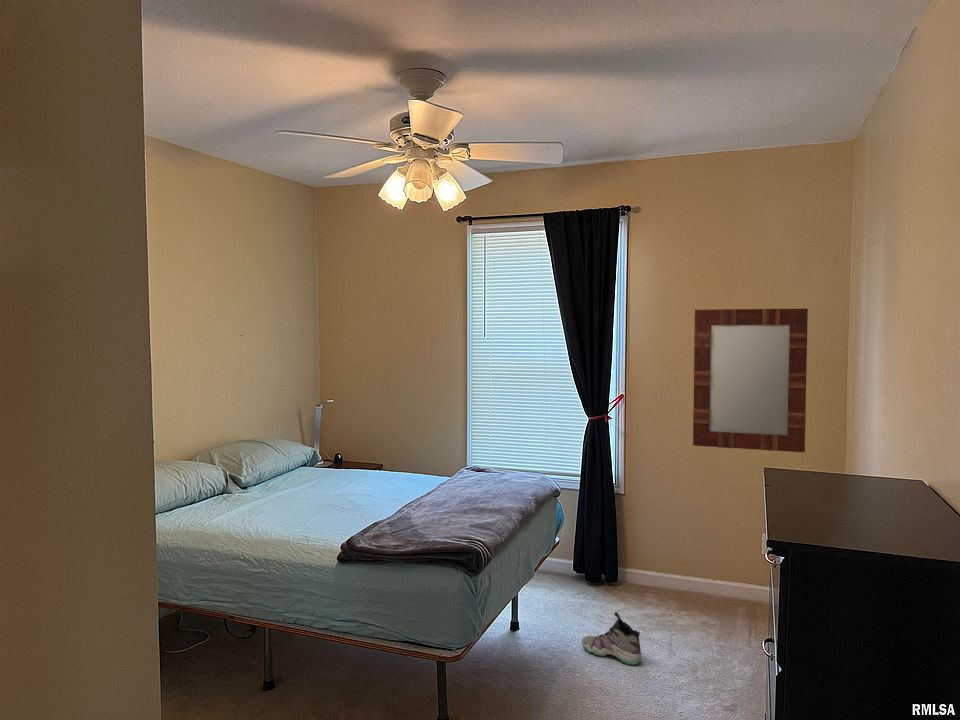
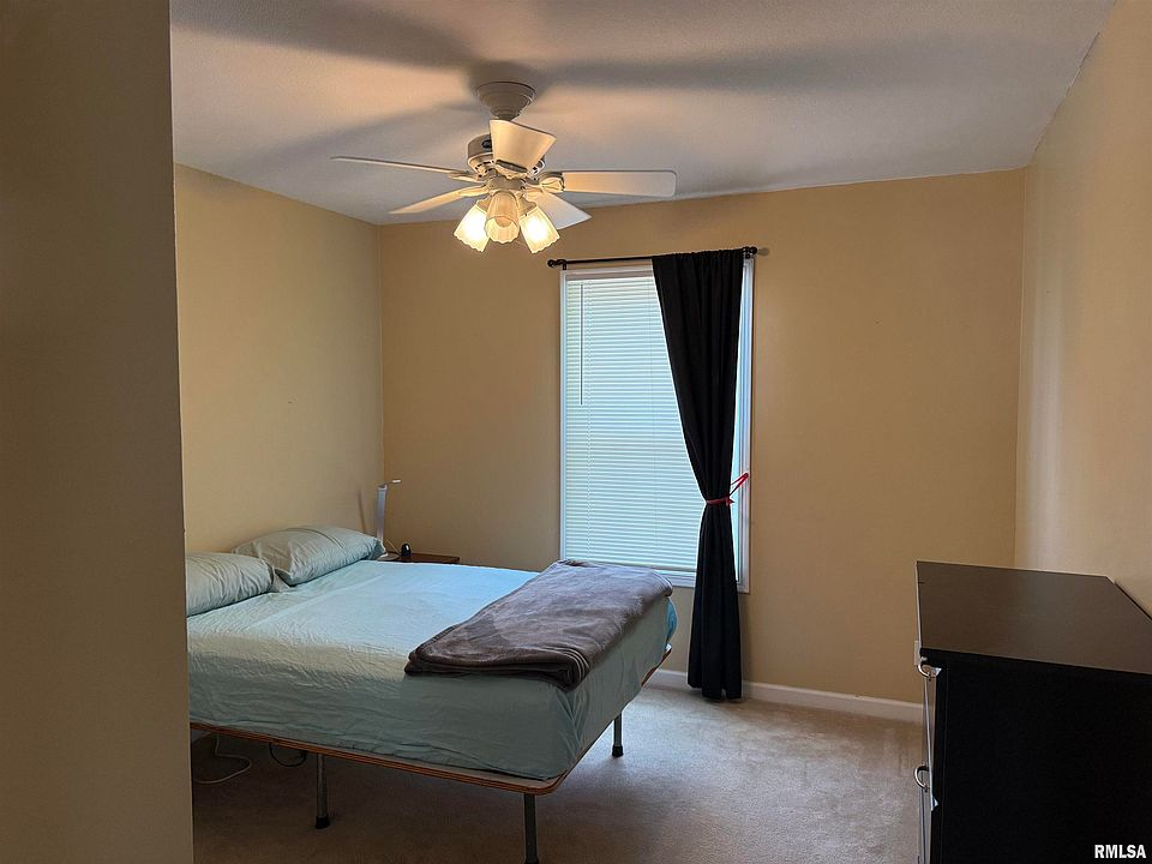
- sneaker [581,611,643,666]
- home mirror [692,308,809,453]
